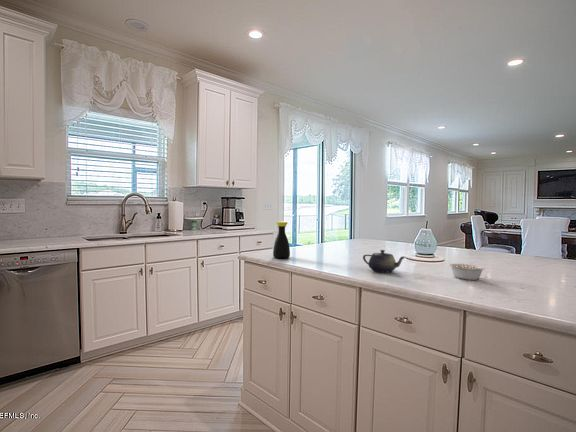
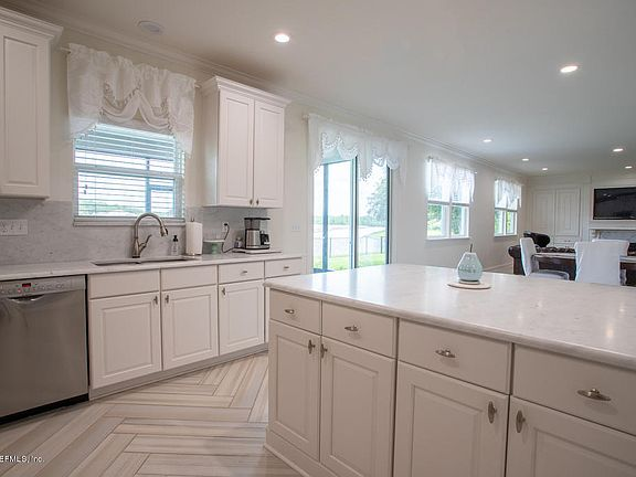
- teapot [362,249,406,274]
- bottle [272,221,291,259]
- legume [448,263,486,281]
